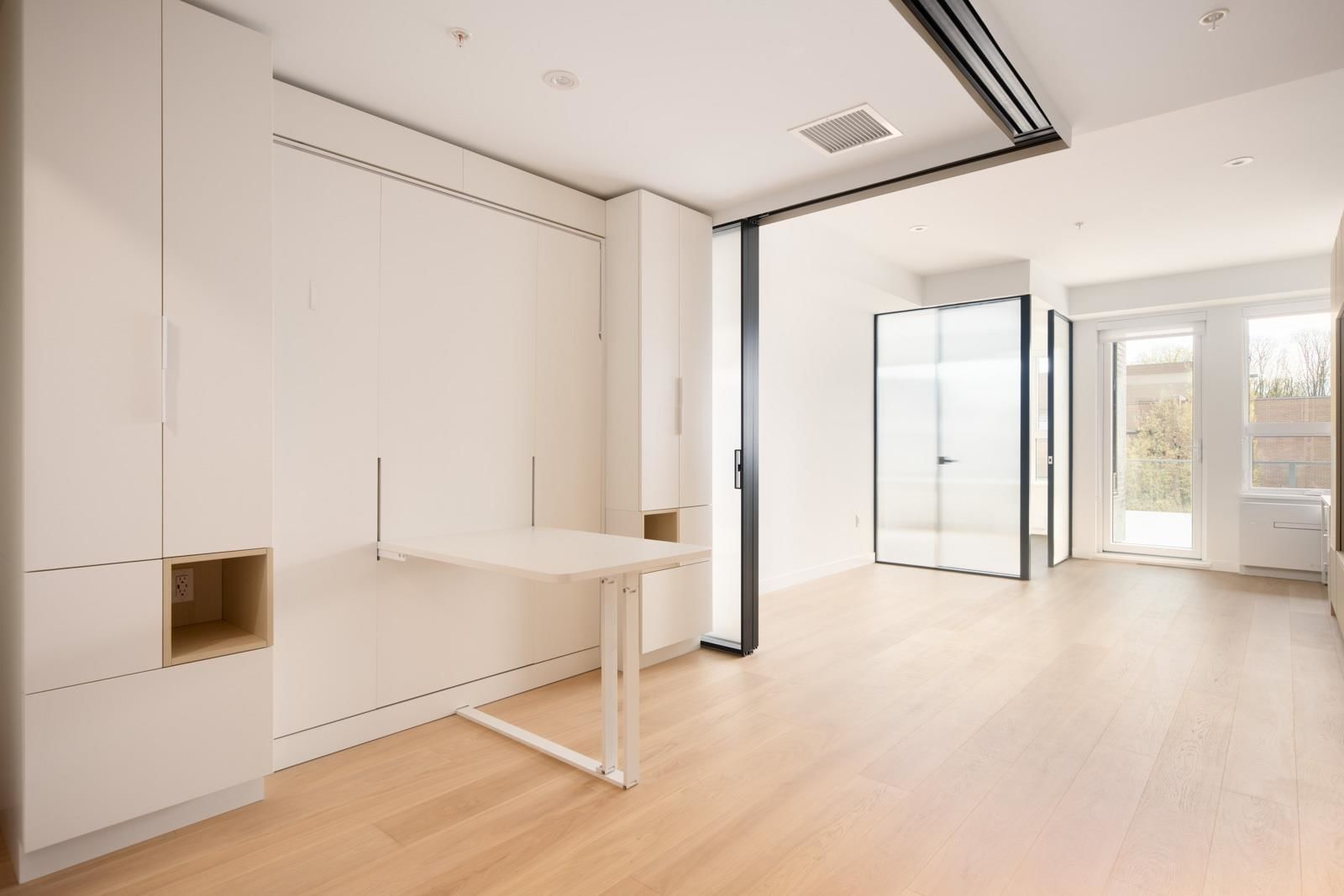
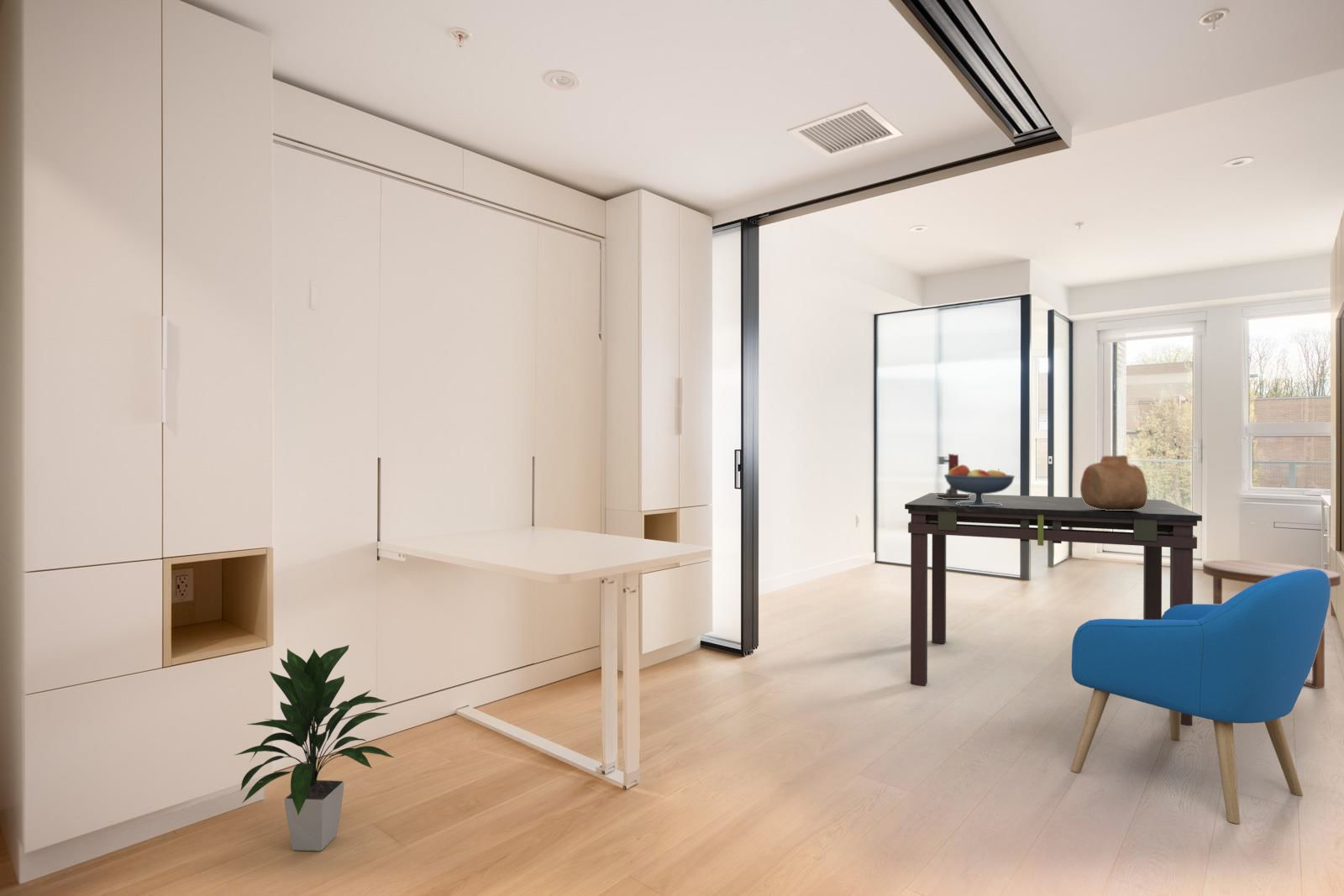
+ dining table [904,492,1203,726]
+ fruit bowl [943,464,1016,506]
+ candle holder [936,453,970,499]
+ indoor plant [234,644,395,852]
+ side table [1202,559,1341,689]
+ armchair [1070,569,1331,825]
+ vase [1079,454,1148,511]
